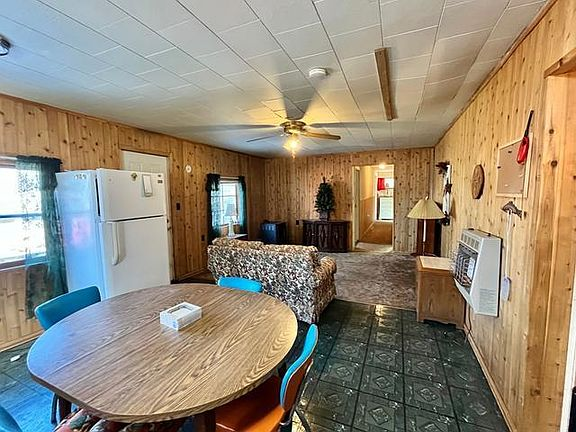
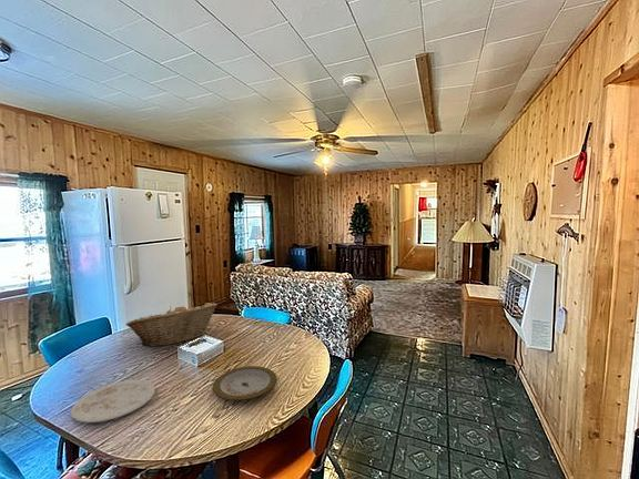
+ fruit basket [124,302,217,347]
+ plate [70,378,156,424]
+ plate [212,365,278,401]
